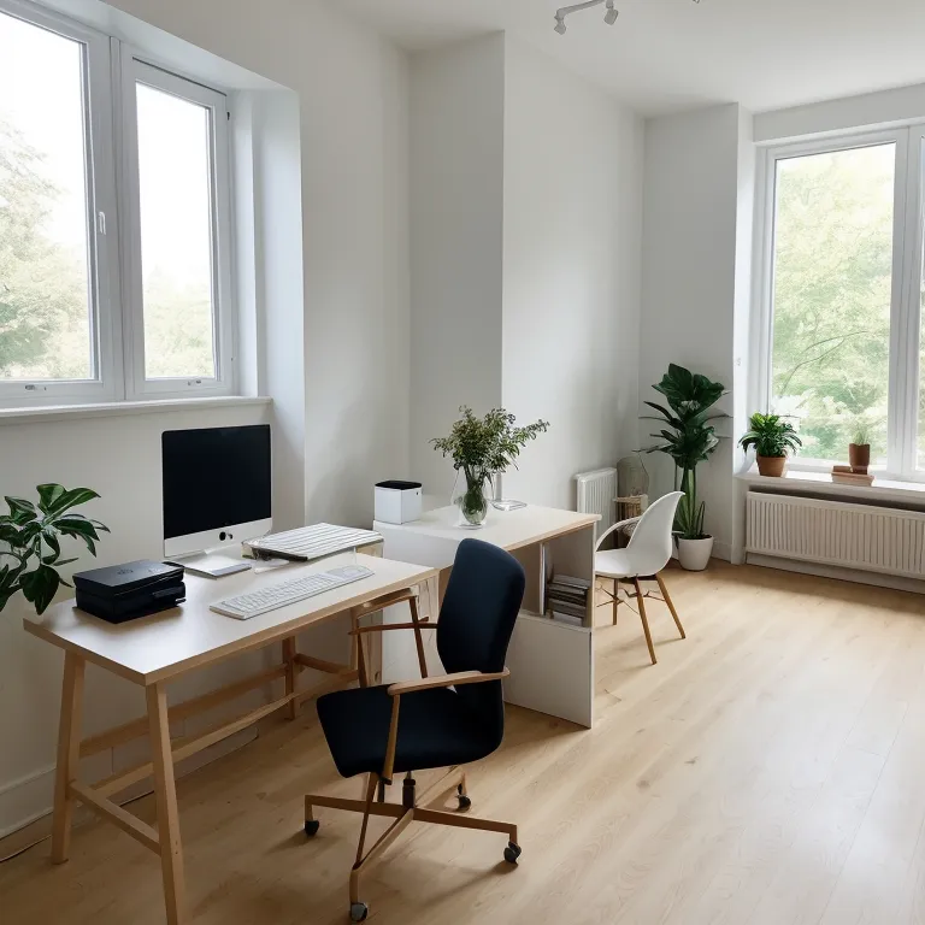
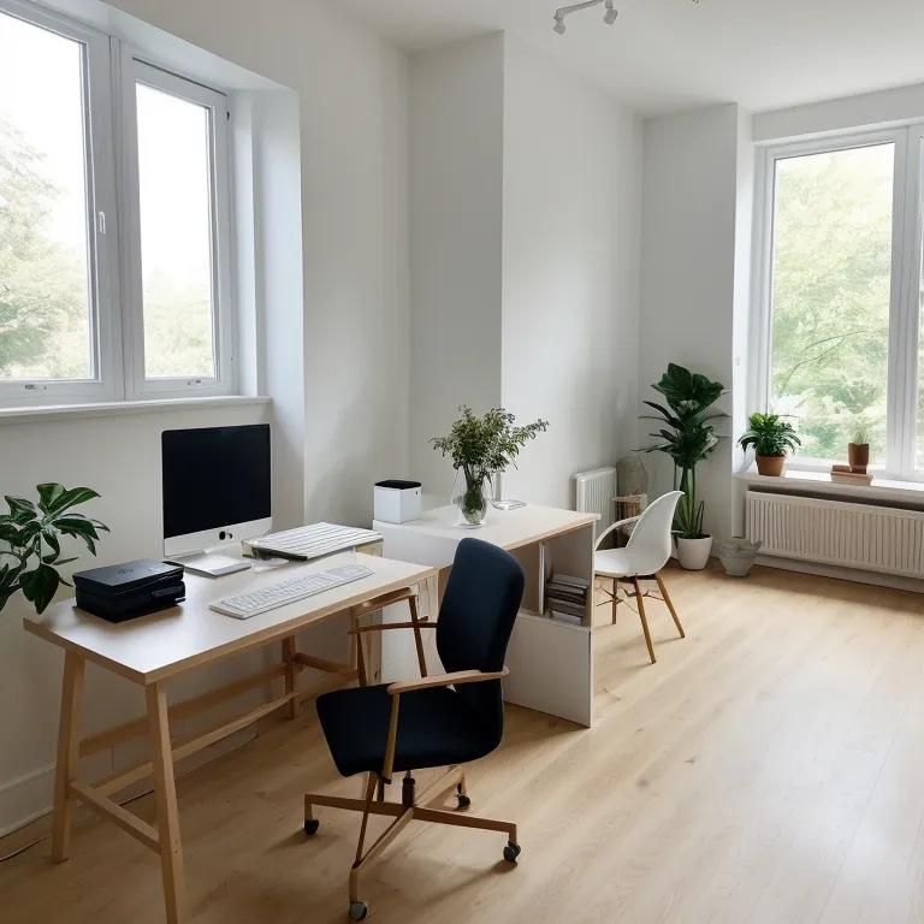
+ ceramic jug [718,535,764,578]
